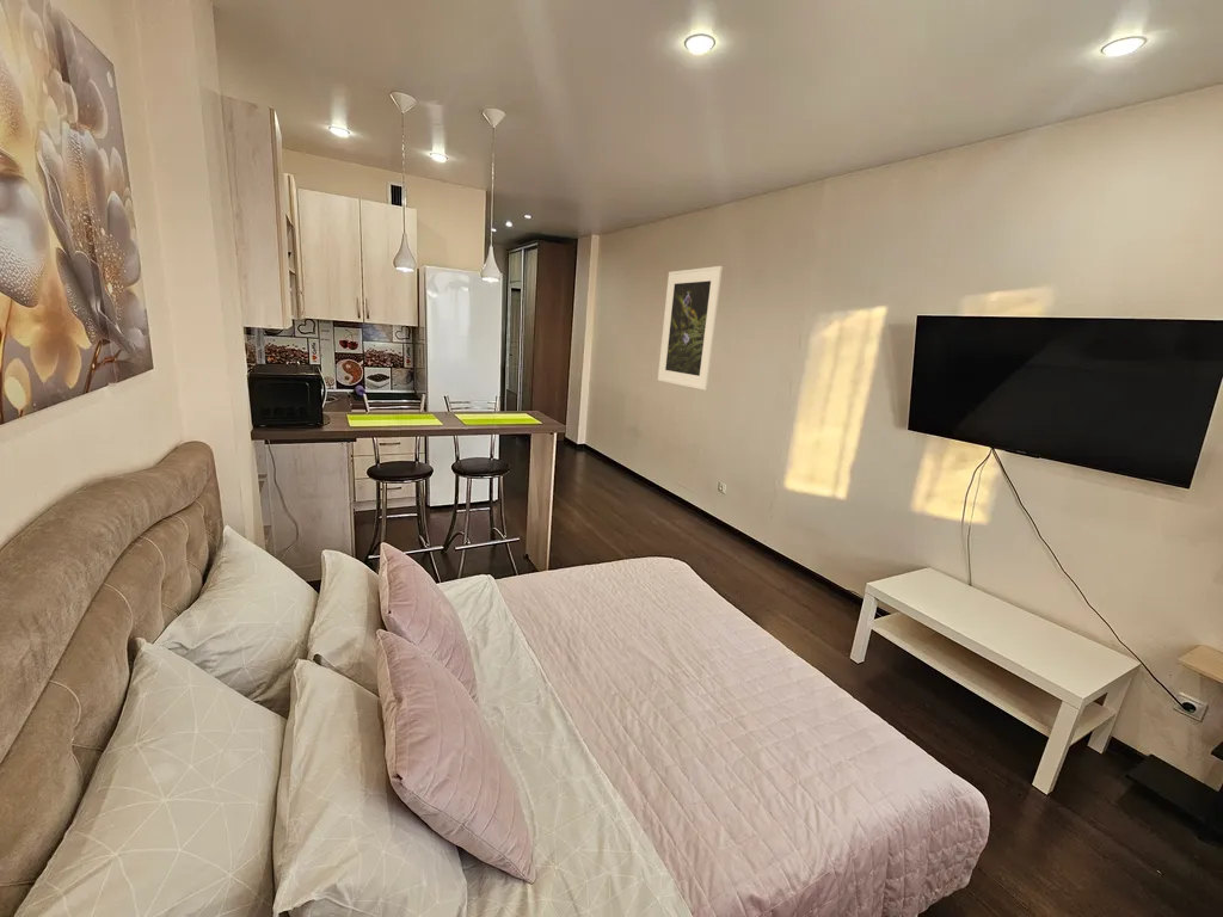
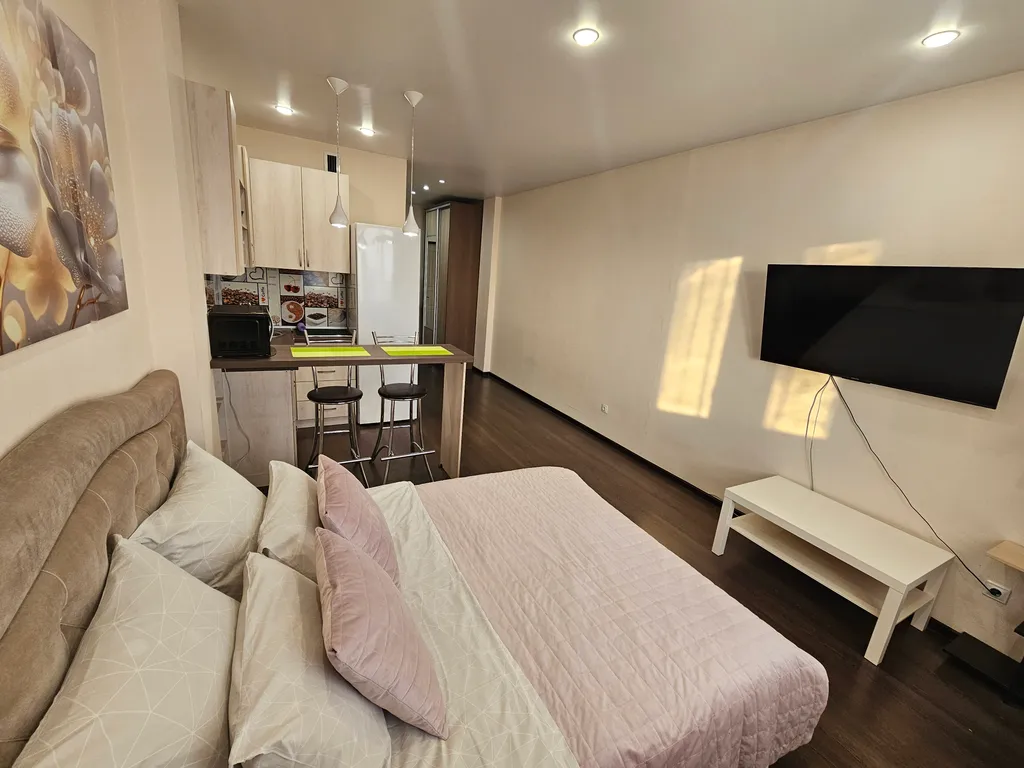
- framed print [657,265,724,392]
